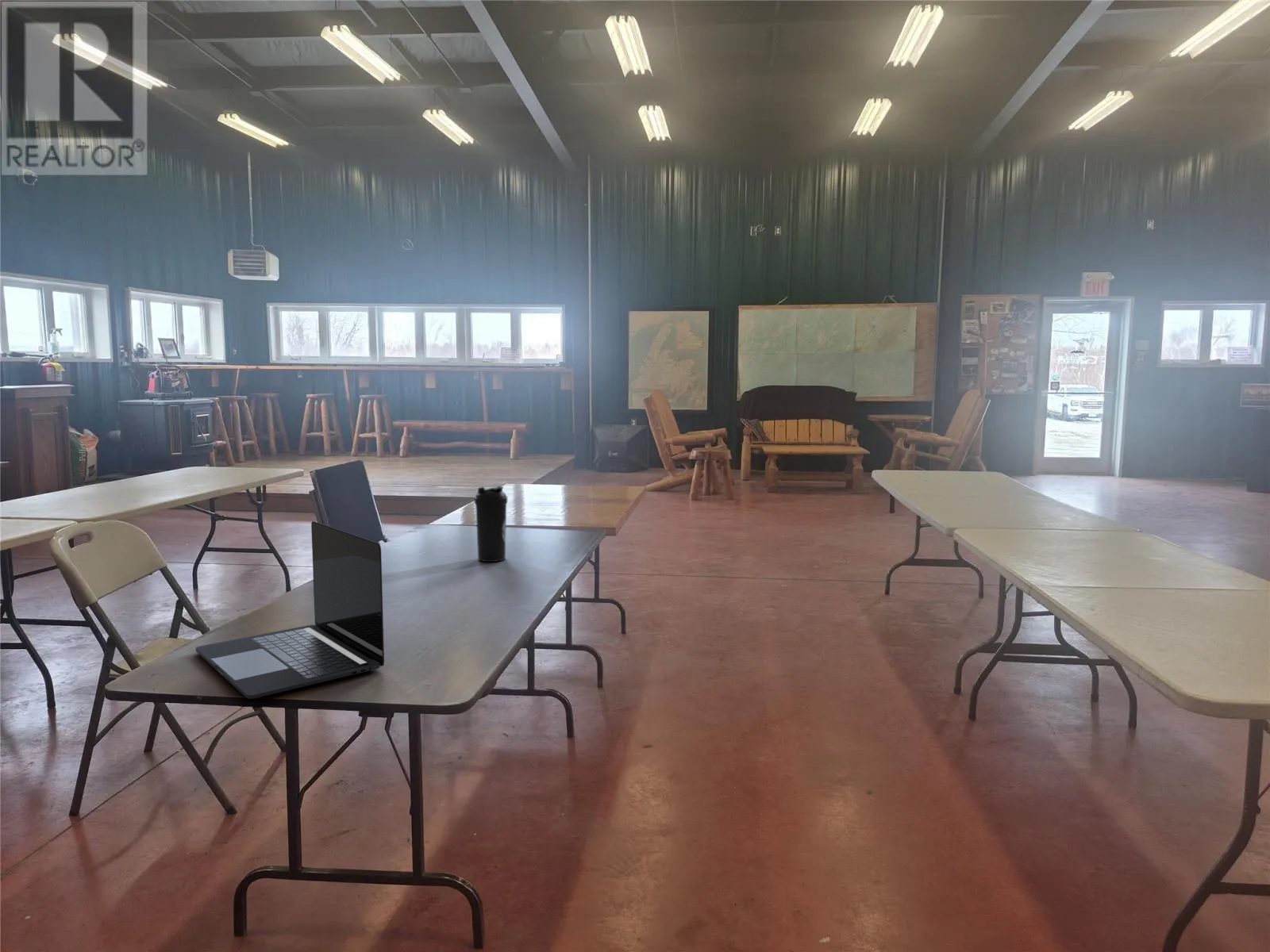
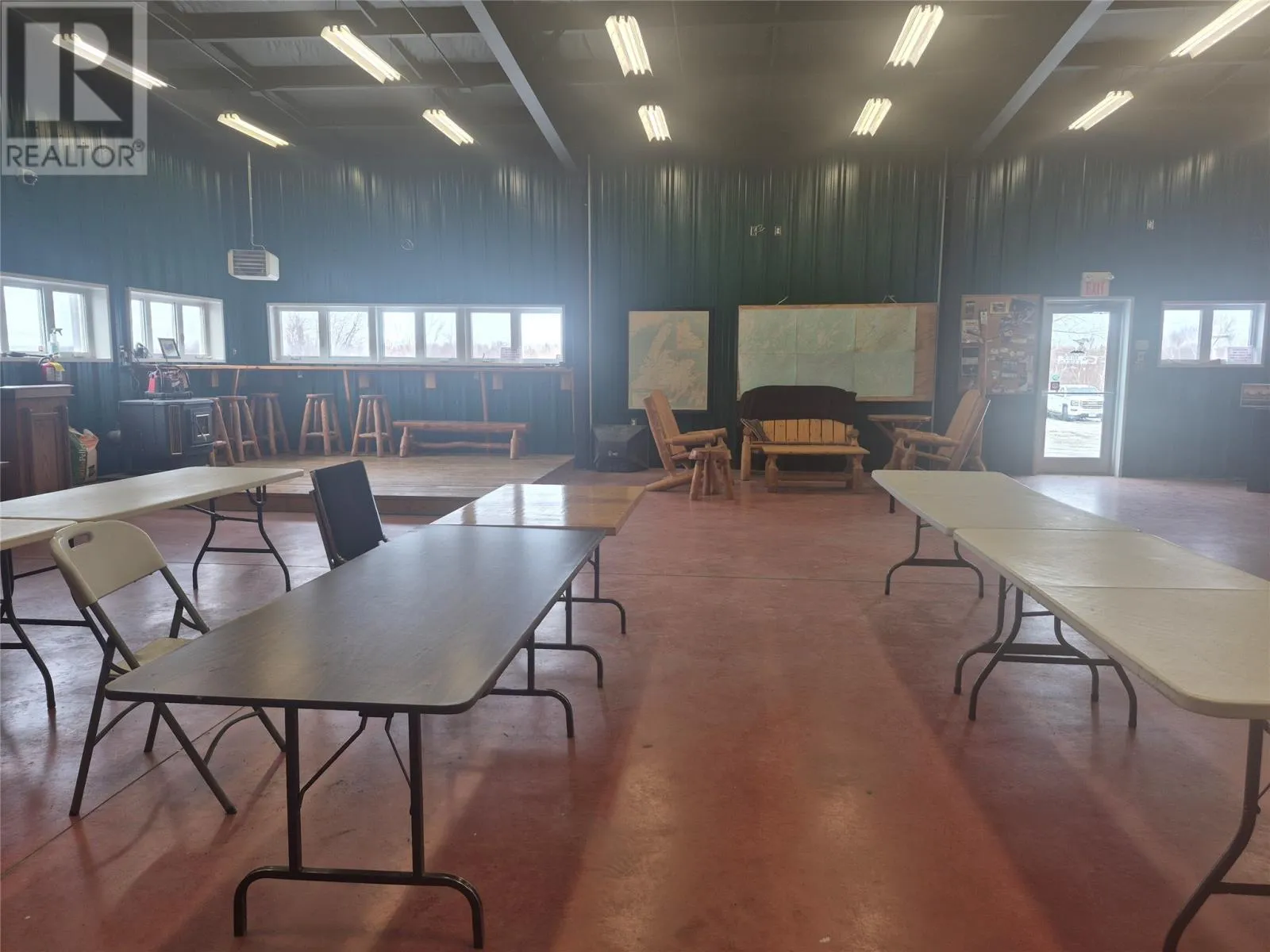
- laptop [195,520,385,700]
- water bottle [474,486,508,562]
